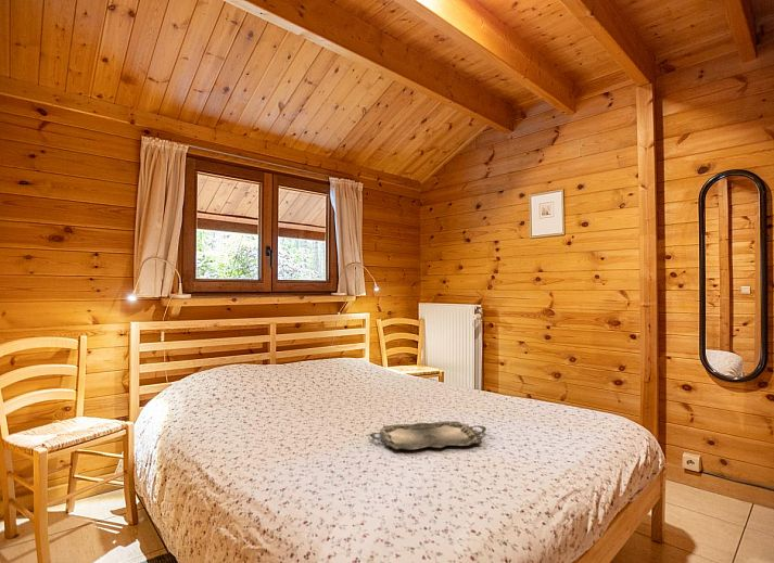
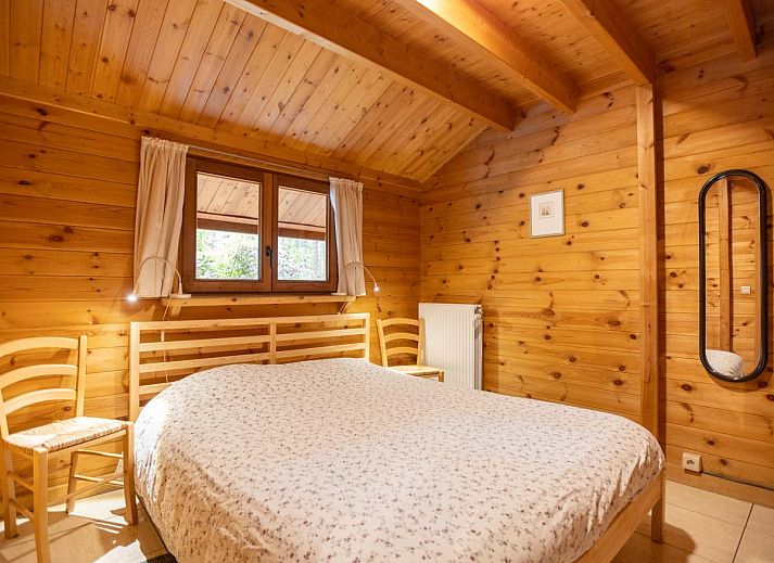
- serving tray [369,420,487,451]
